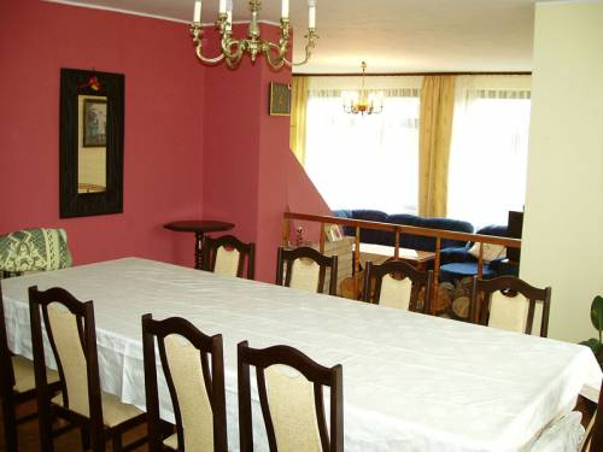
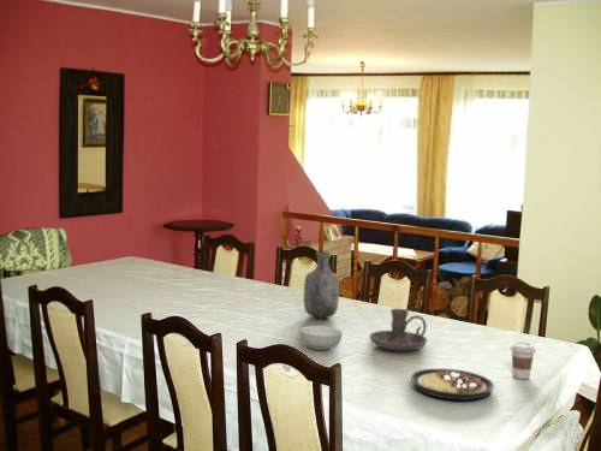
+ cereal bowl [299,325,344,351]
+ vase [303,250,340,320]
+ plate [410,368,495,402]
+ candle holder [369,308,428,351]
+ coffee cup [510,340,537,380]
